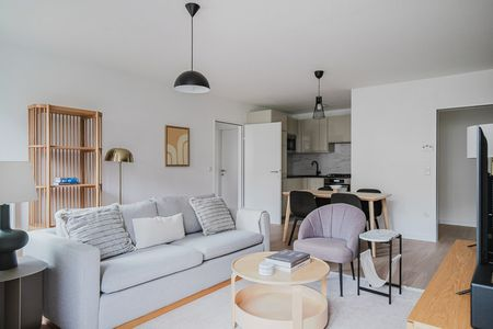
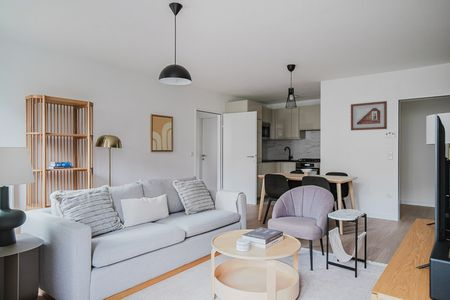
+ picture frame [350,100,388,131]
